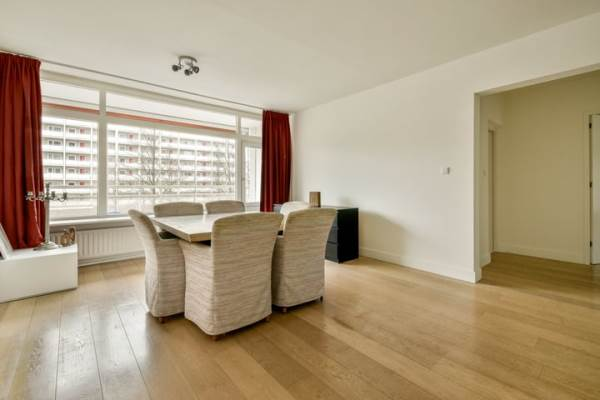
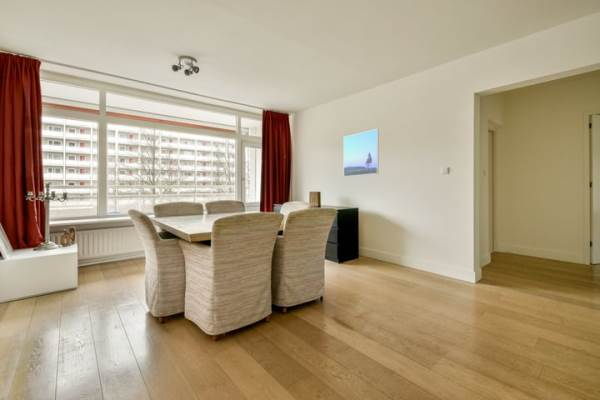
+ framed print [343,128,379,178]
